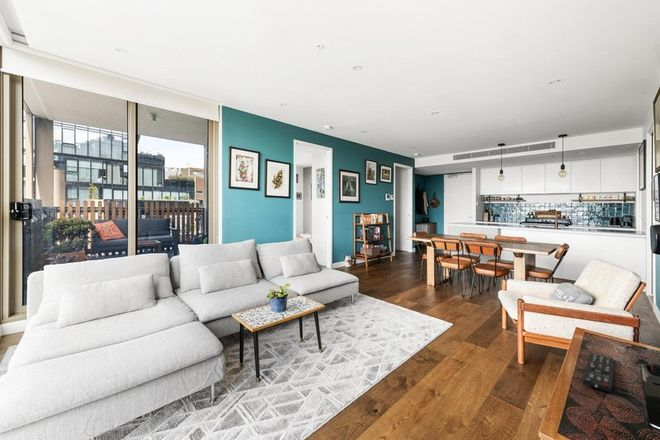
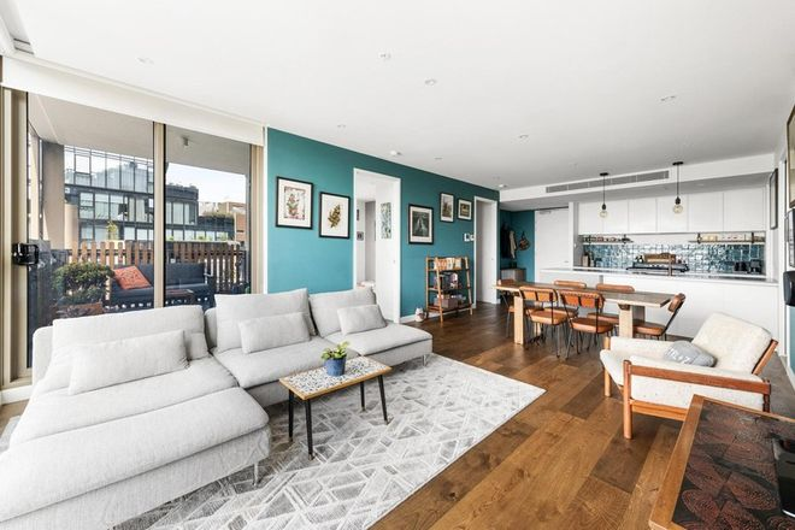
- remote control [582,352,615,394]
